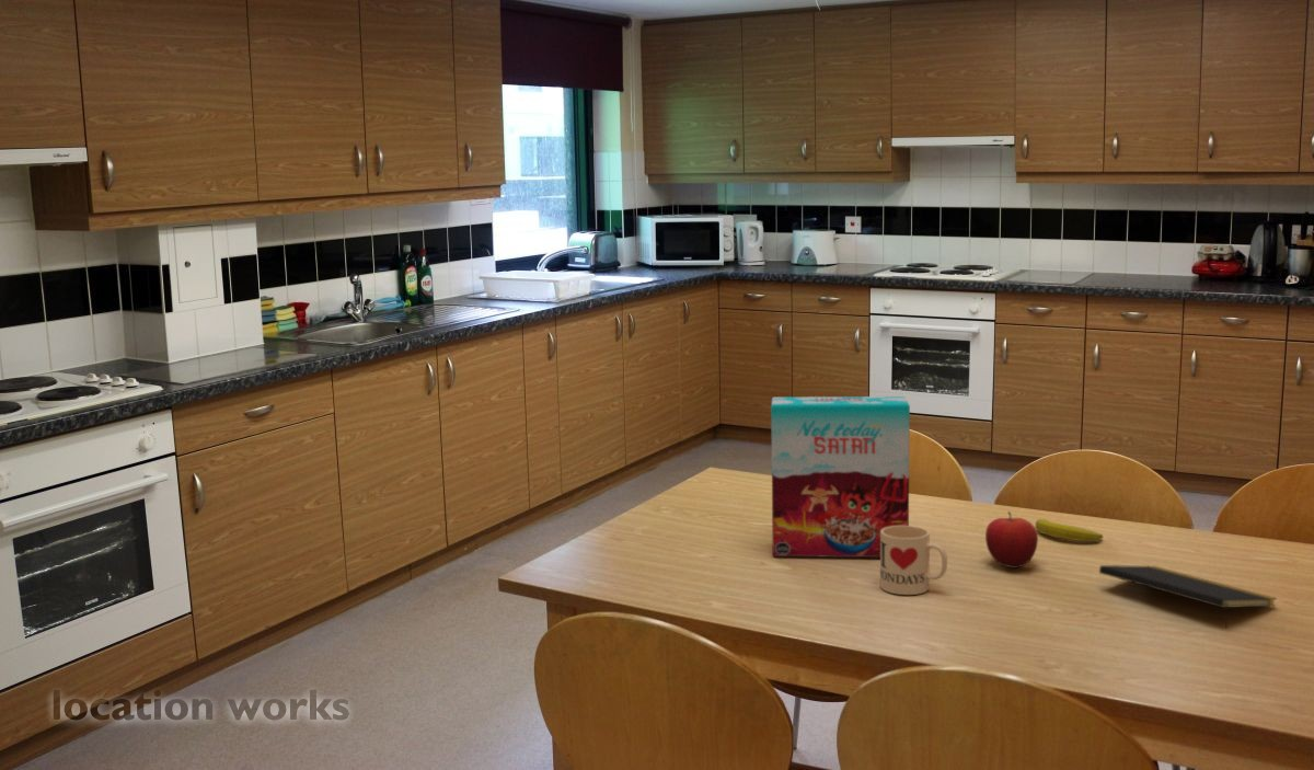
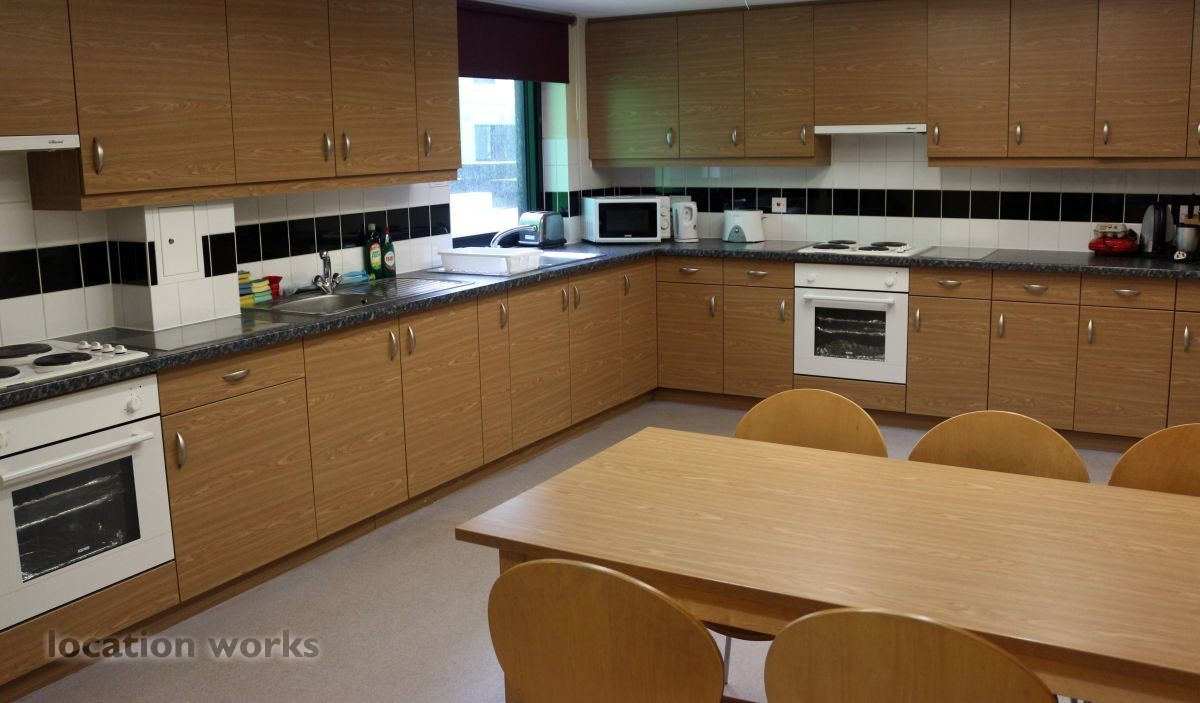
- fruit [984,510,1039,570]
- mug [879,525,948,596]
- banana [1034,518,1104,542]
- notepad [1098,564,1278,629]
- cereal box [770,395,911,559]
